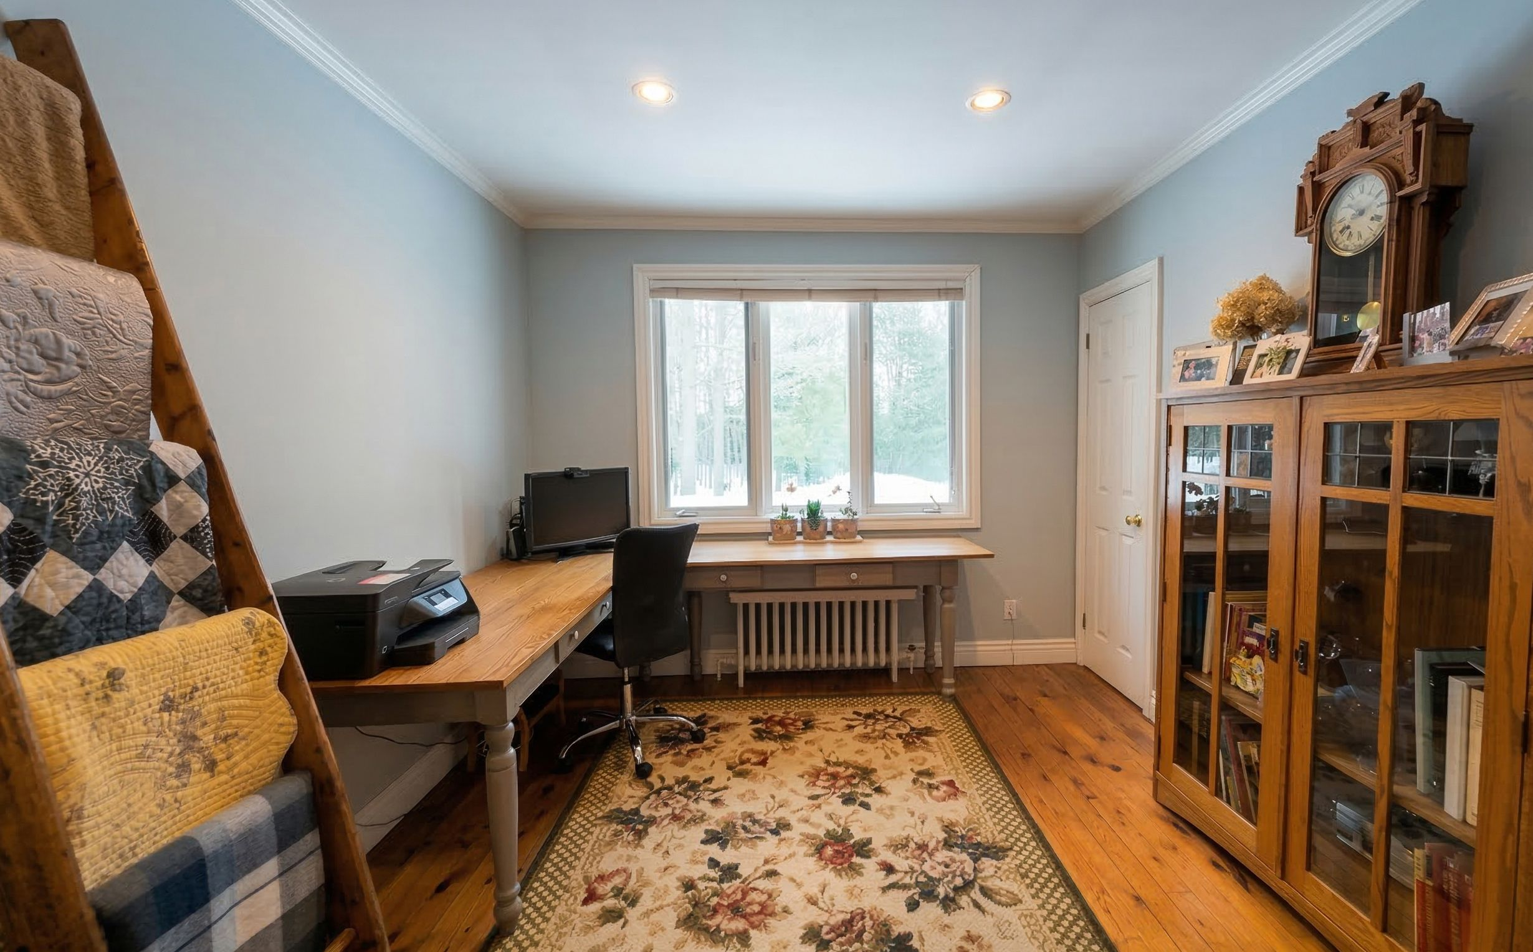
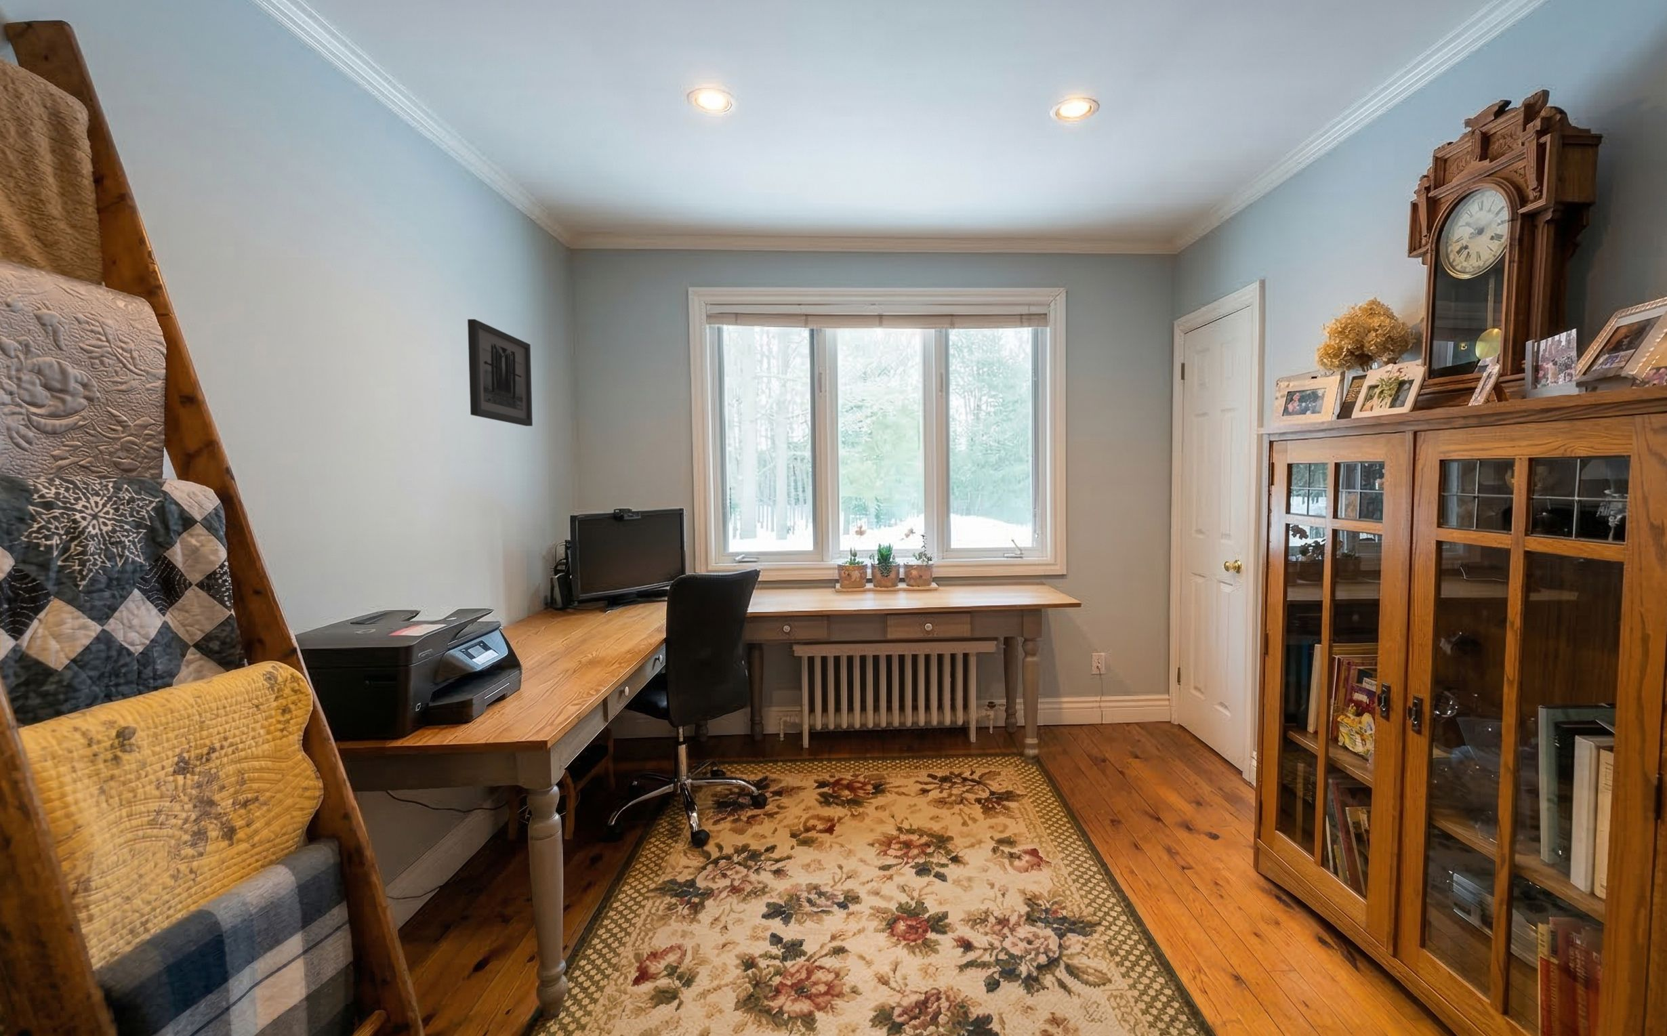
+ wall art [467,319,533,427]
